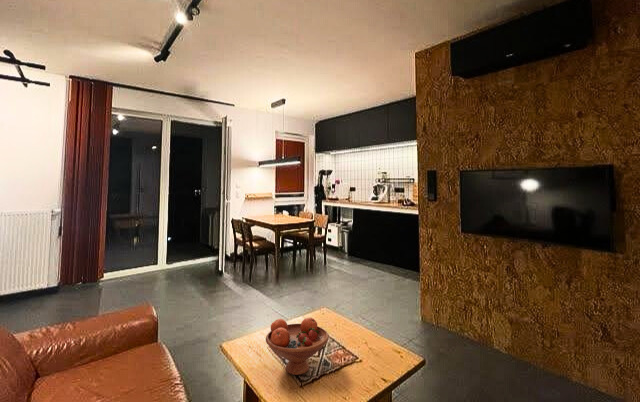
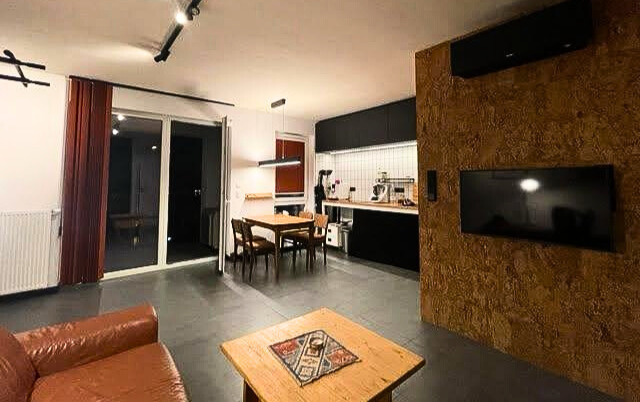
- fruit bowl [265,317,330,376]
